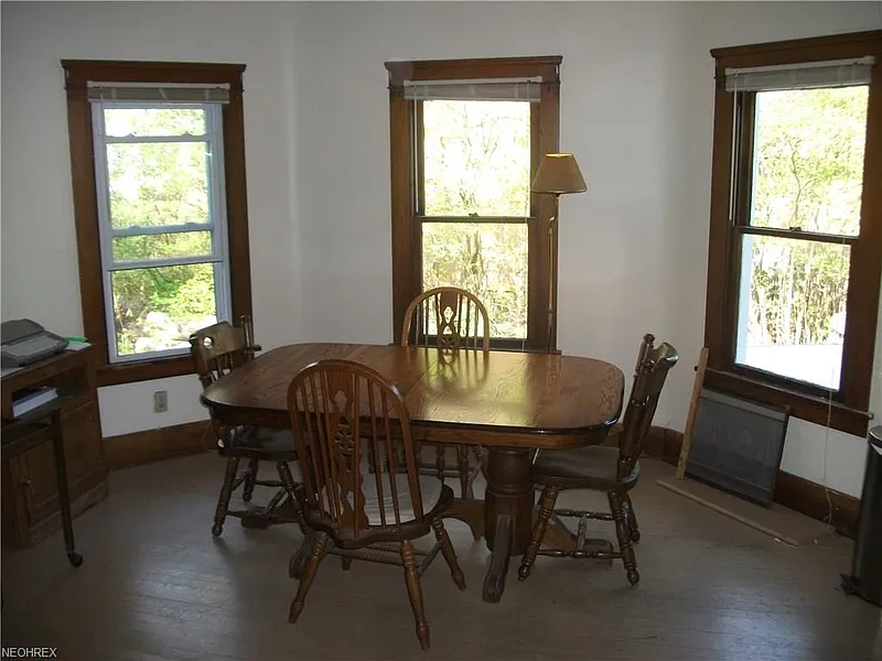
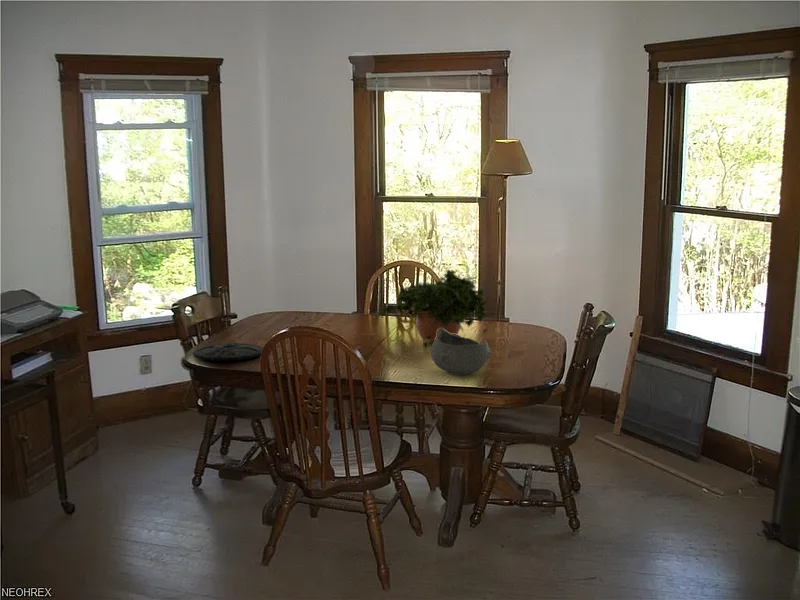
+ bowl [430,328,493,376]
+ plate [192,342,264,362]
+ potted plant [376,269,490,349]
